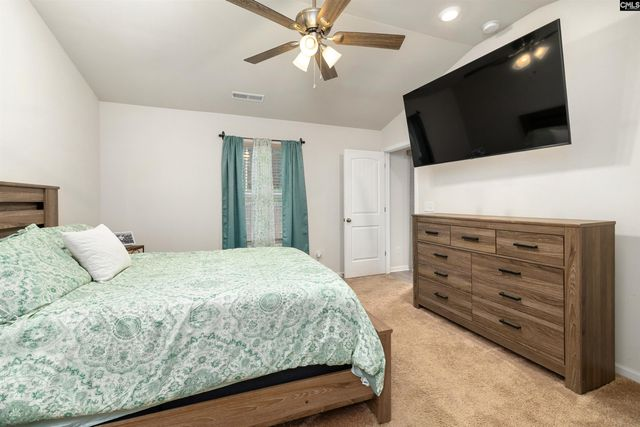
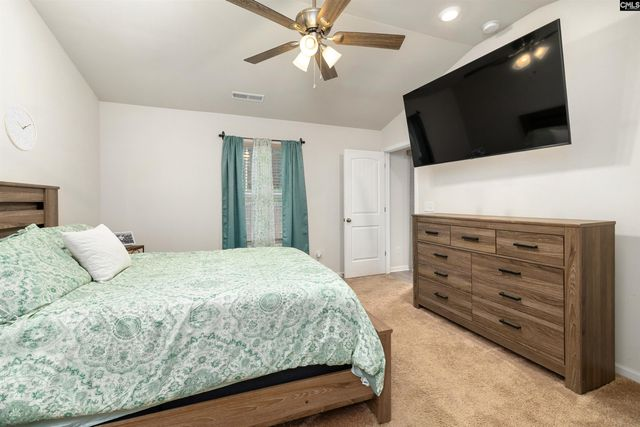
+ wall clock [3,104,37,152]
